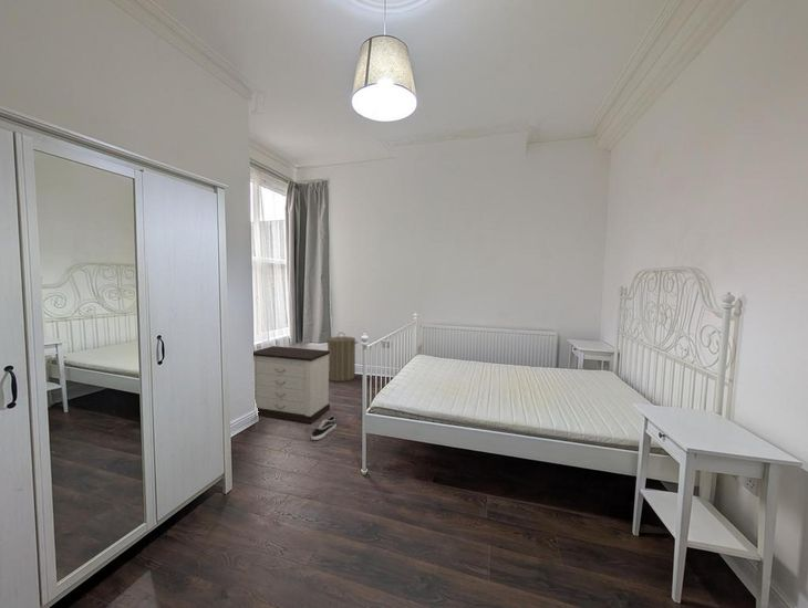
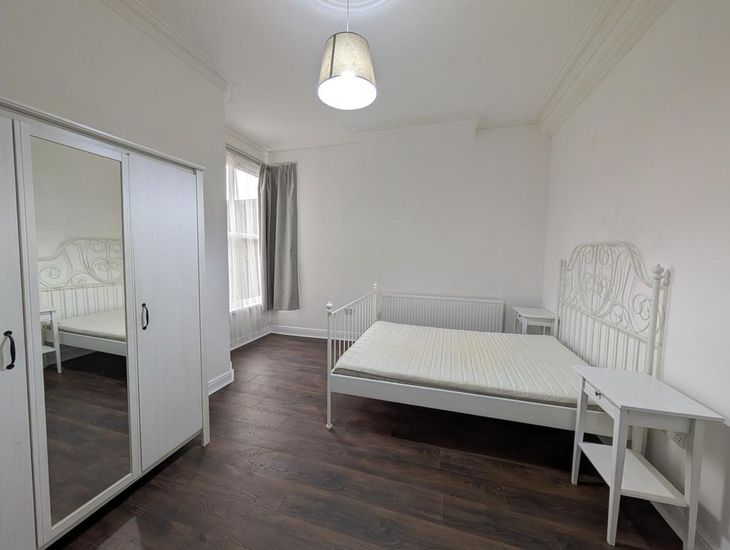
- nightstand [252,345,331,424]
- laundry hamper [325,332,359,382]
- shoe [310,415,338,441]
